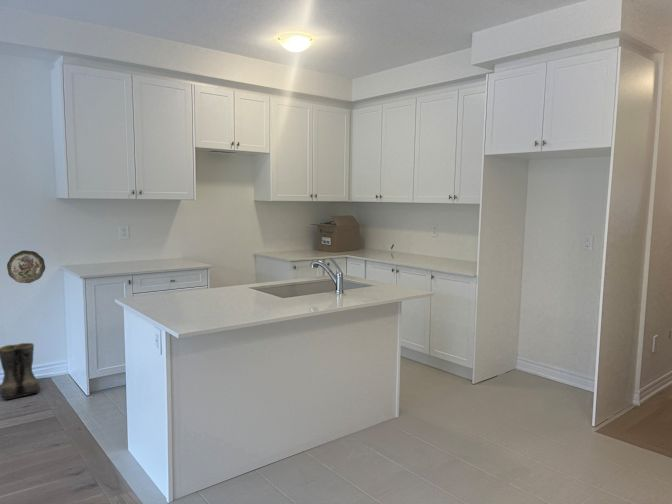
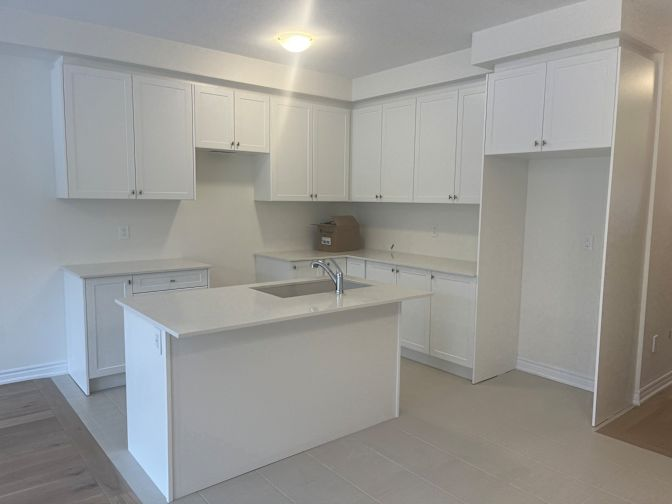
- decorative plate [6,249,46,284]
- boots [0,342,41,400]
